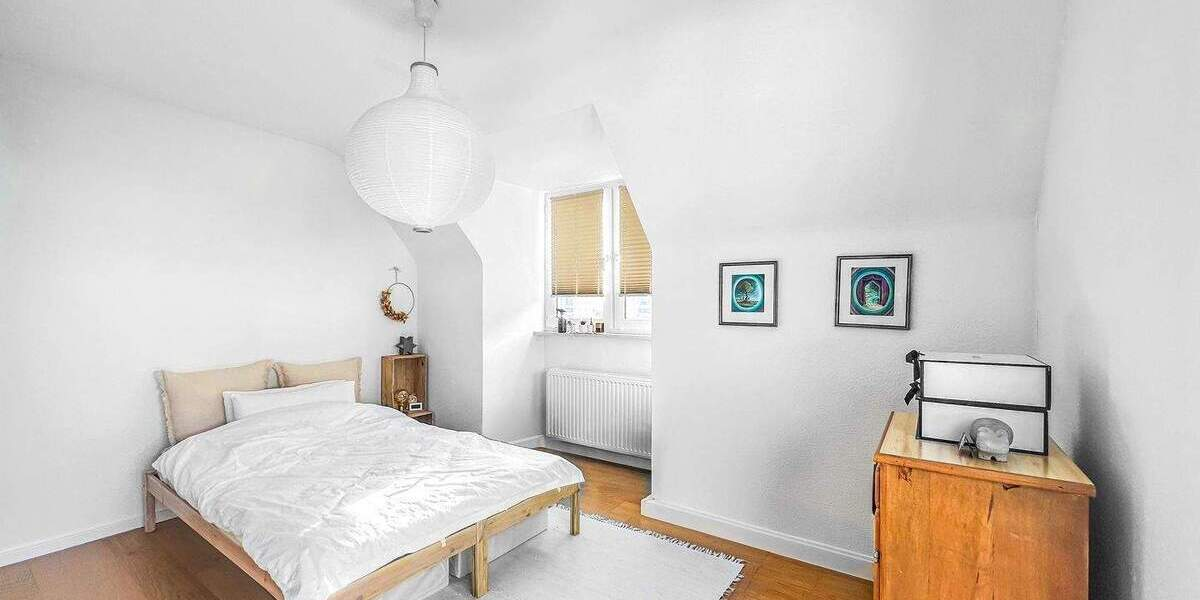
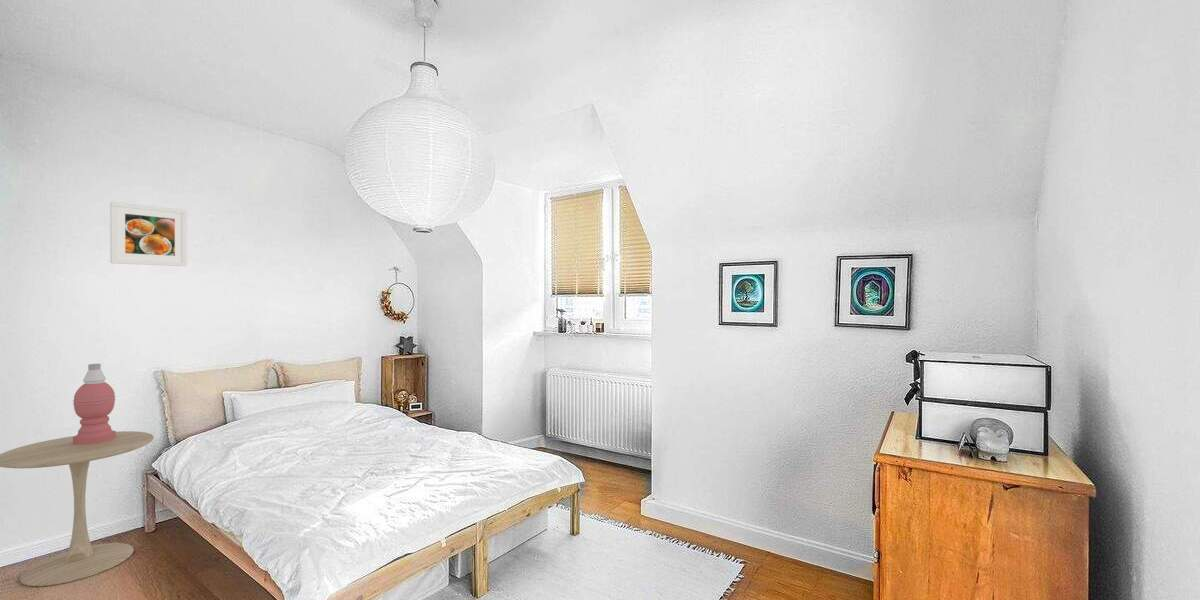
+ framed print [109,201,188,267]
+ side table [0,430,155,587]
+ table lamp [72,363,117,445]
